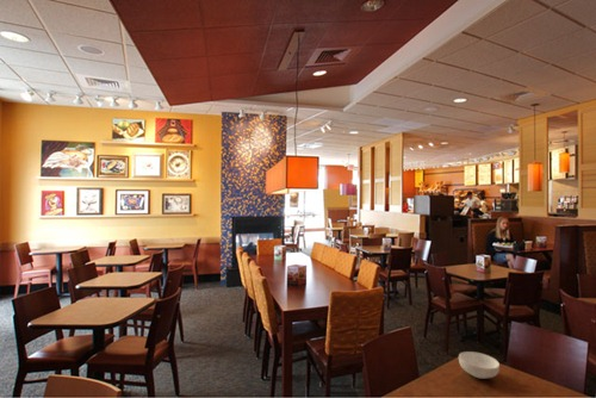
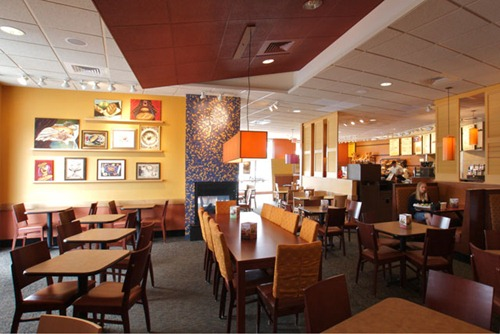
- cereal bowl [458,350,501,380]
